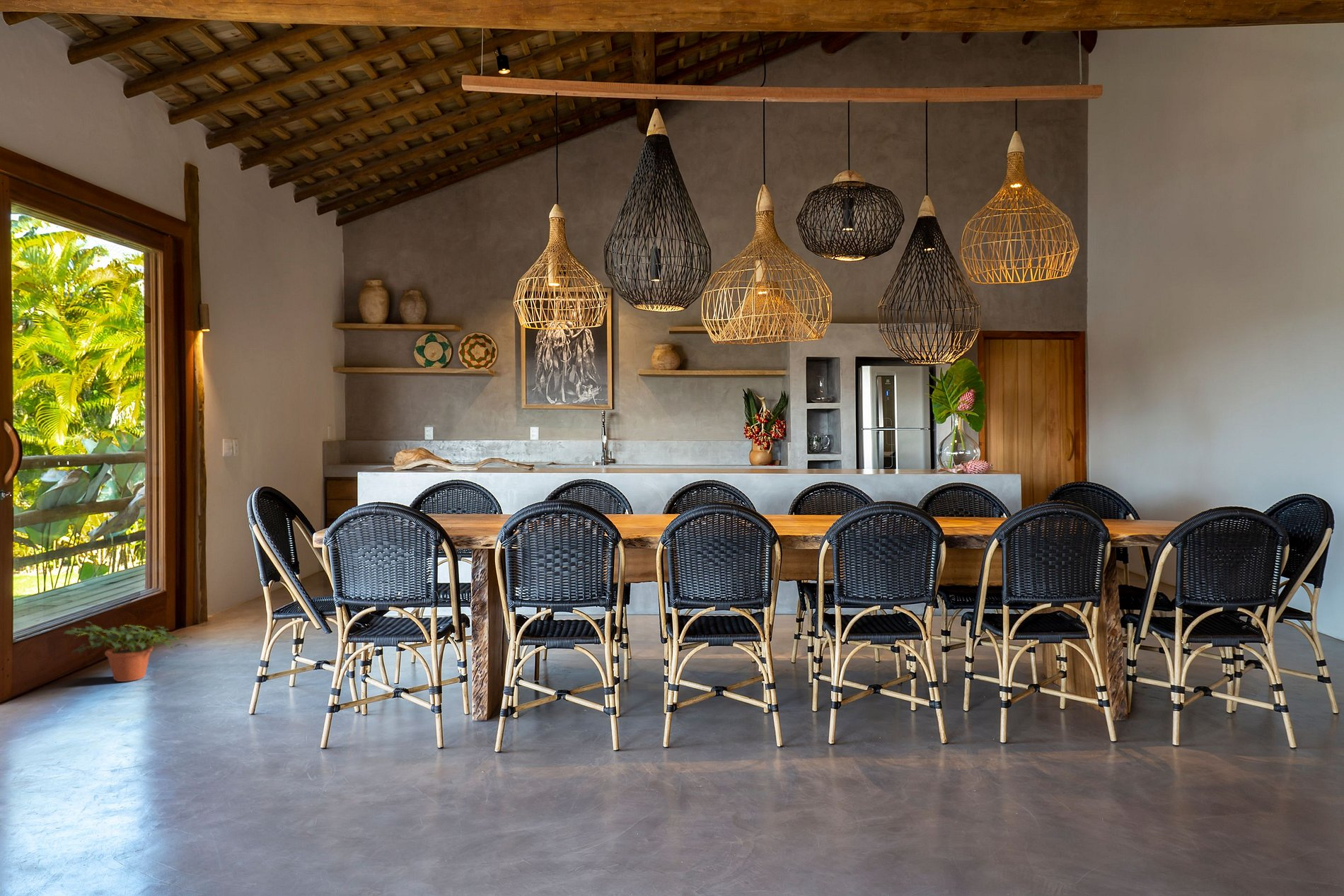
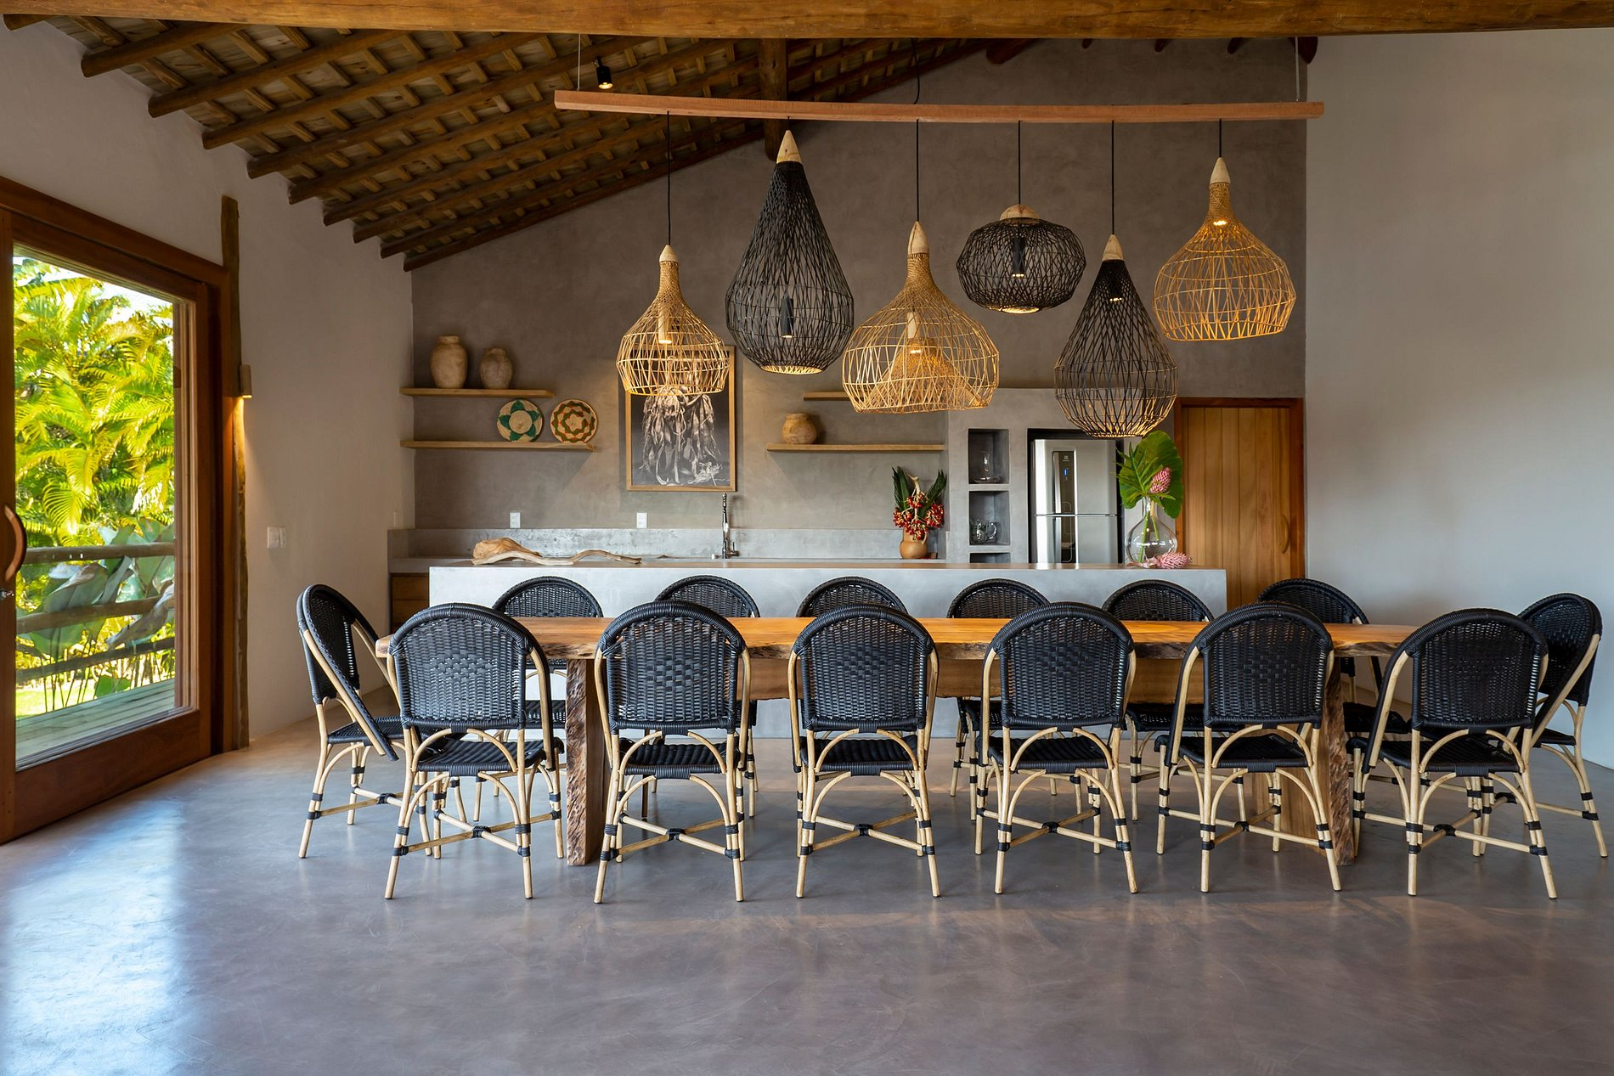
- potted plant [62,621,192,682]
